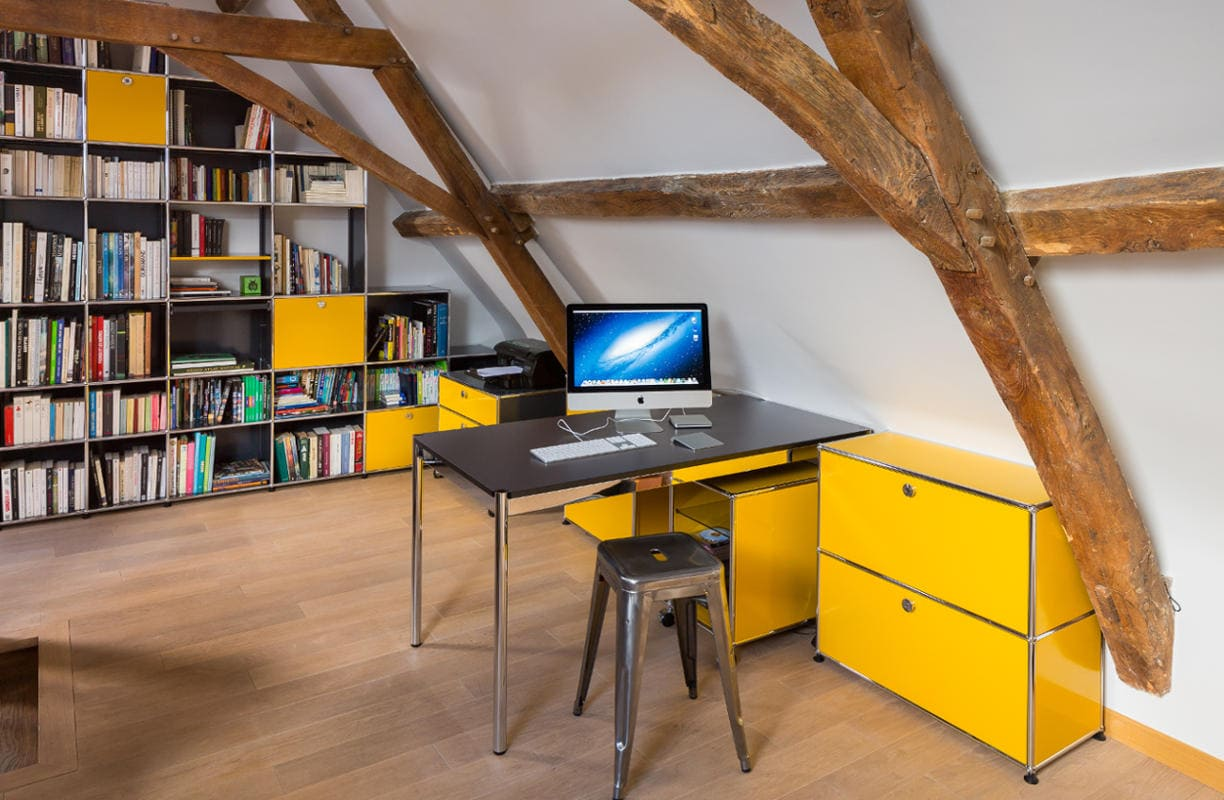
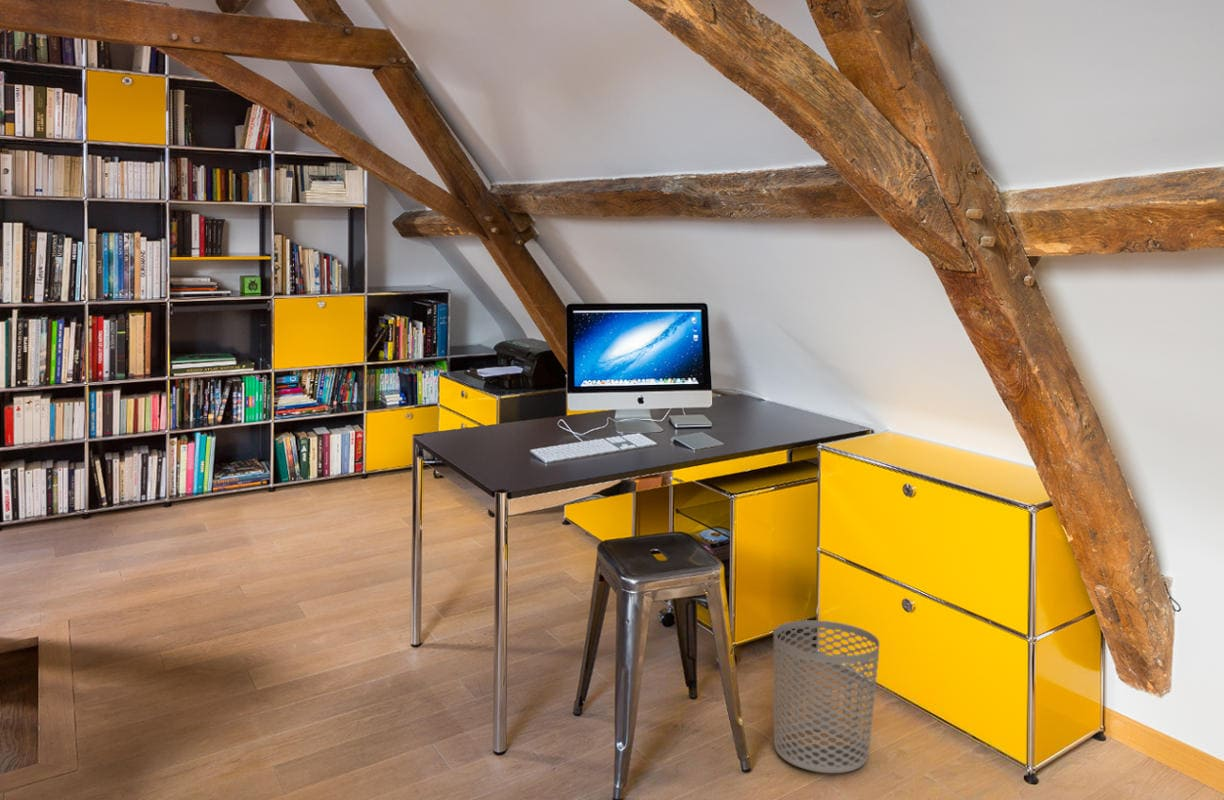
+ waste bin [773,619,880,774]
